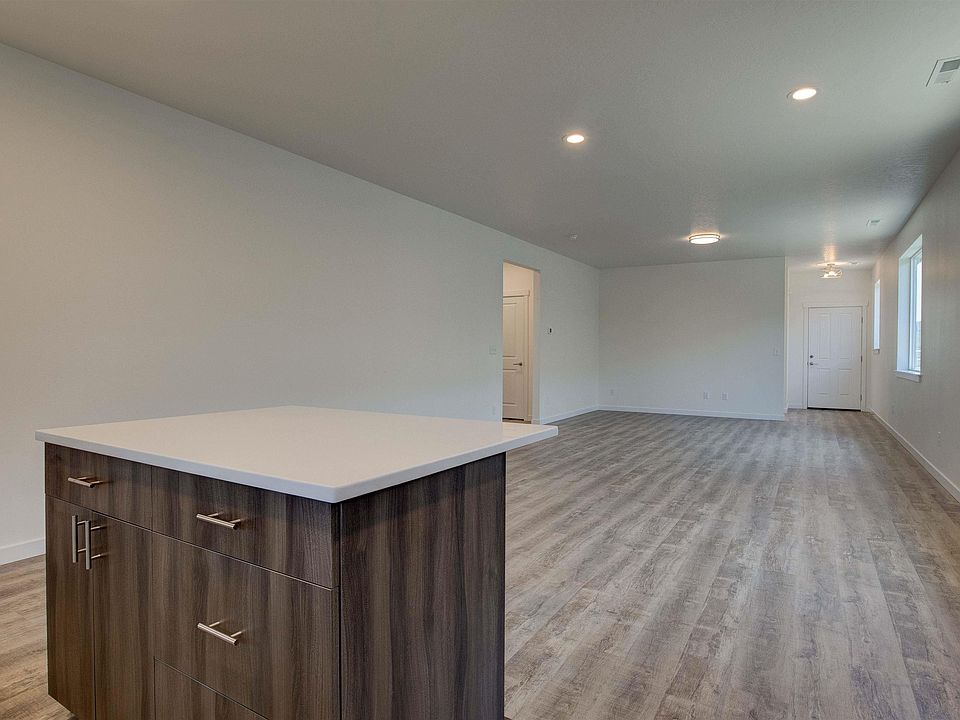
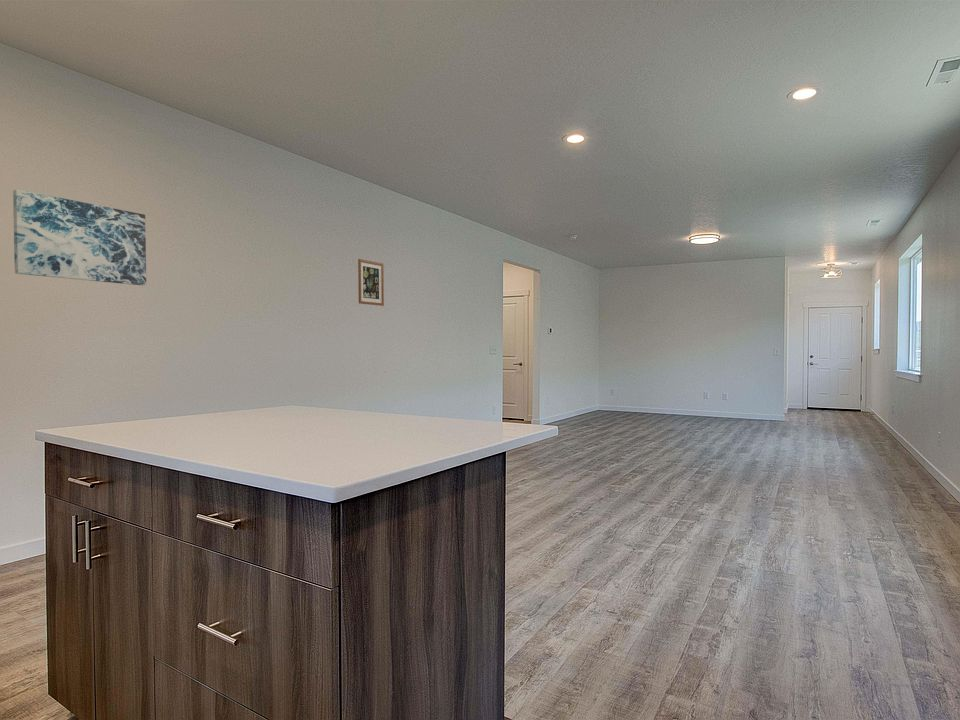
+ wall art [12,188,147,286]
+ wall art [357,258,385,307]
